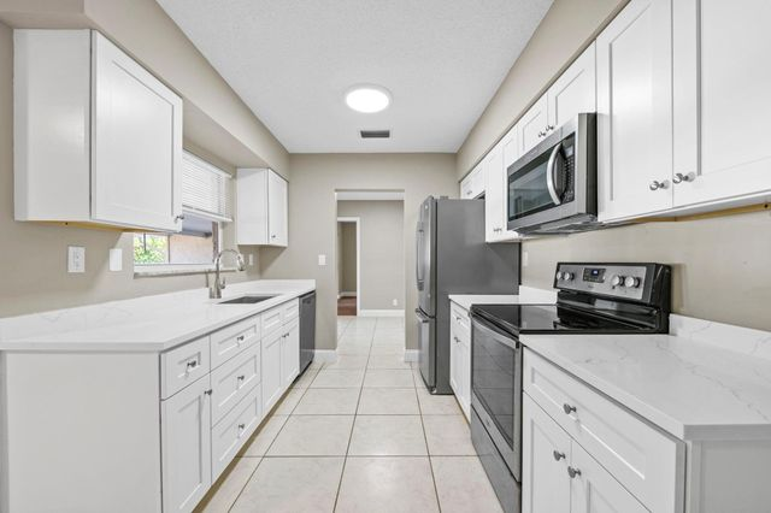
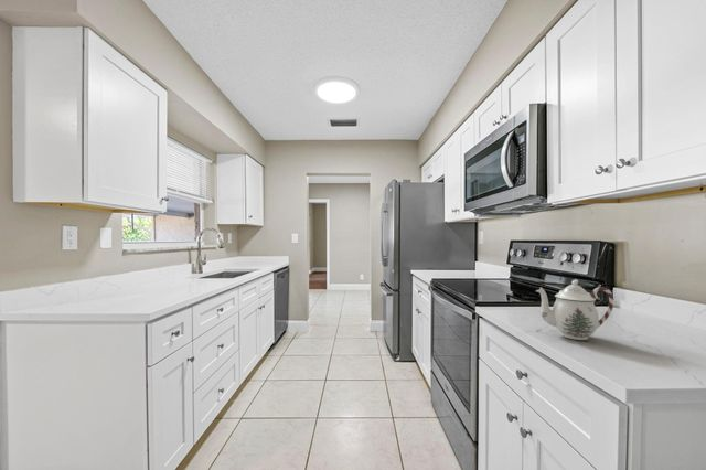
+ teapot [535,278,614,341]
